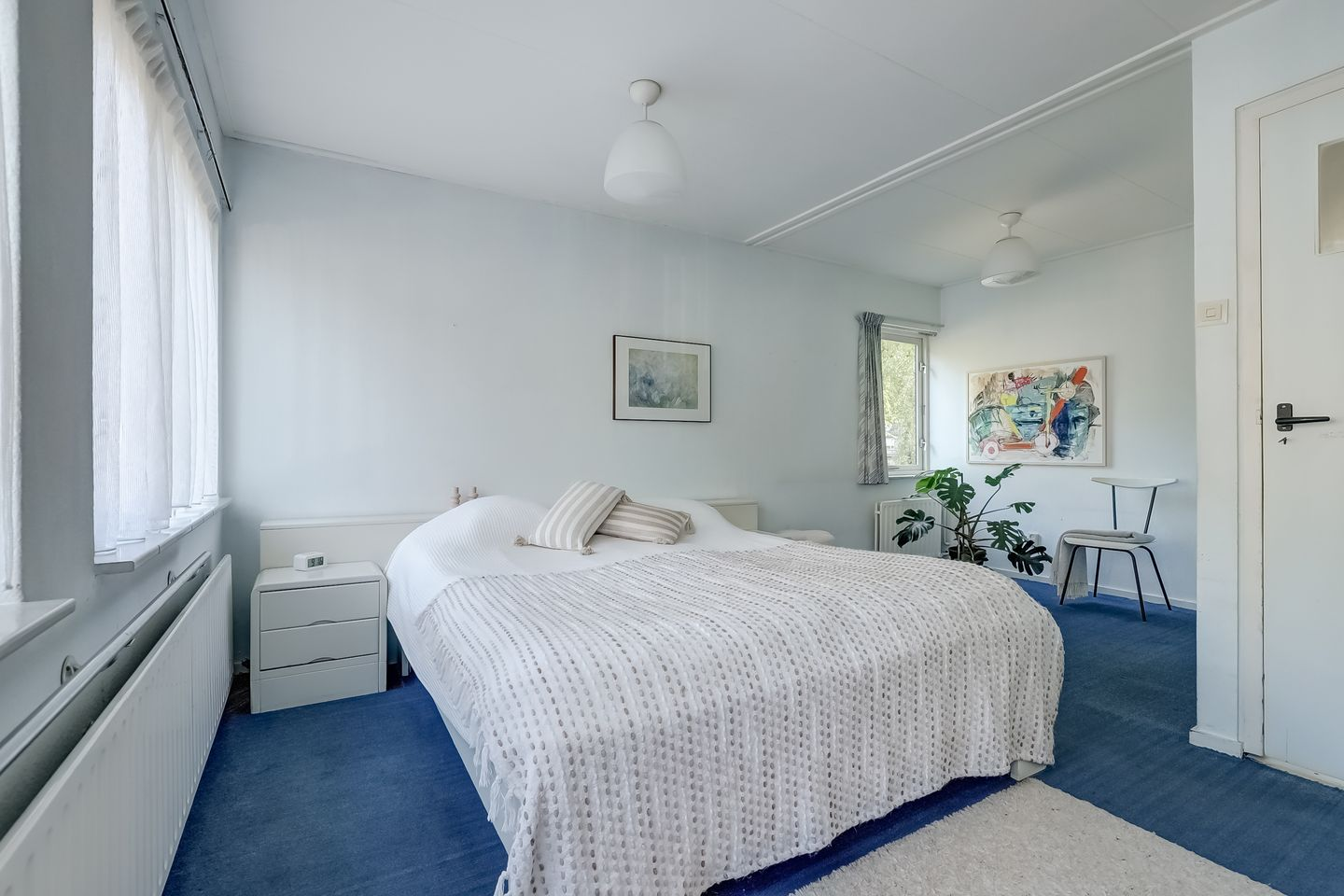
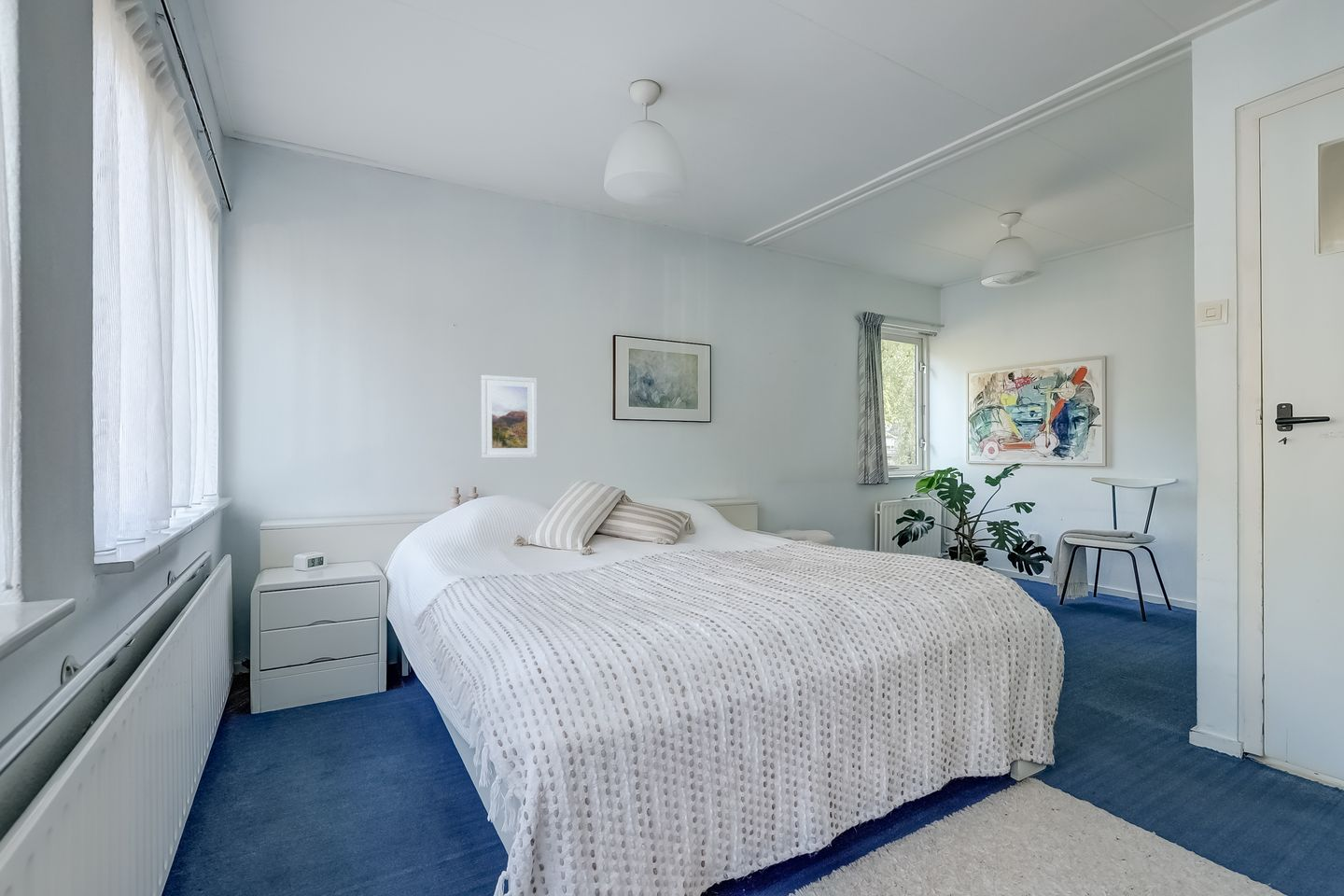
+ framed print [480,374,539,459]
